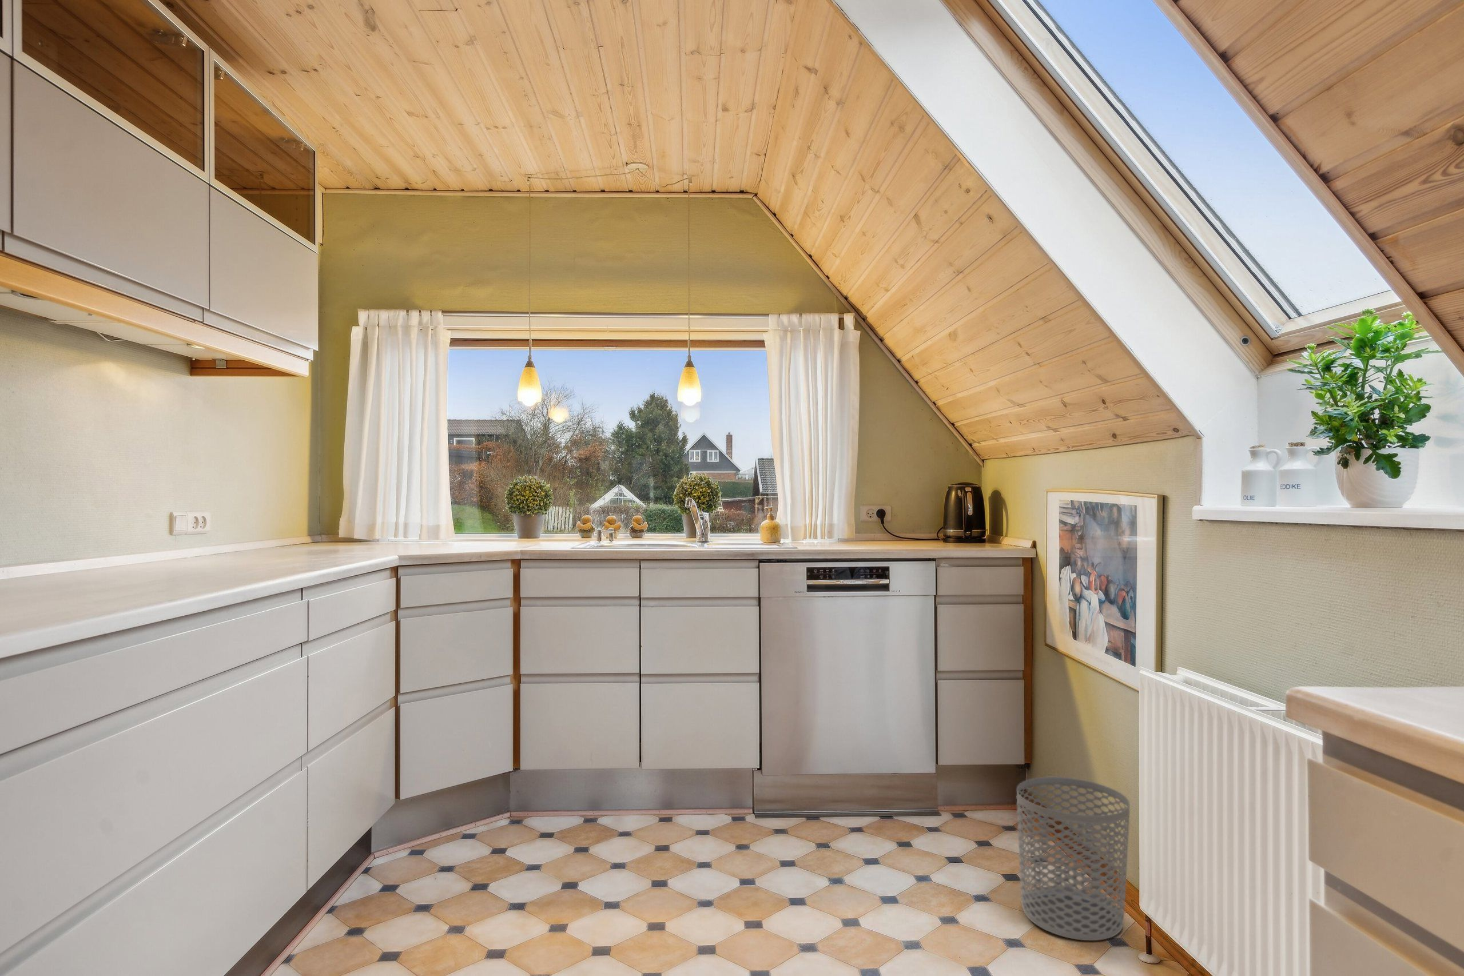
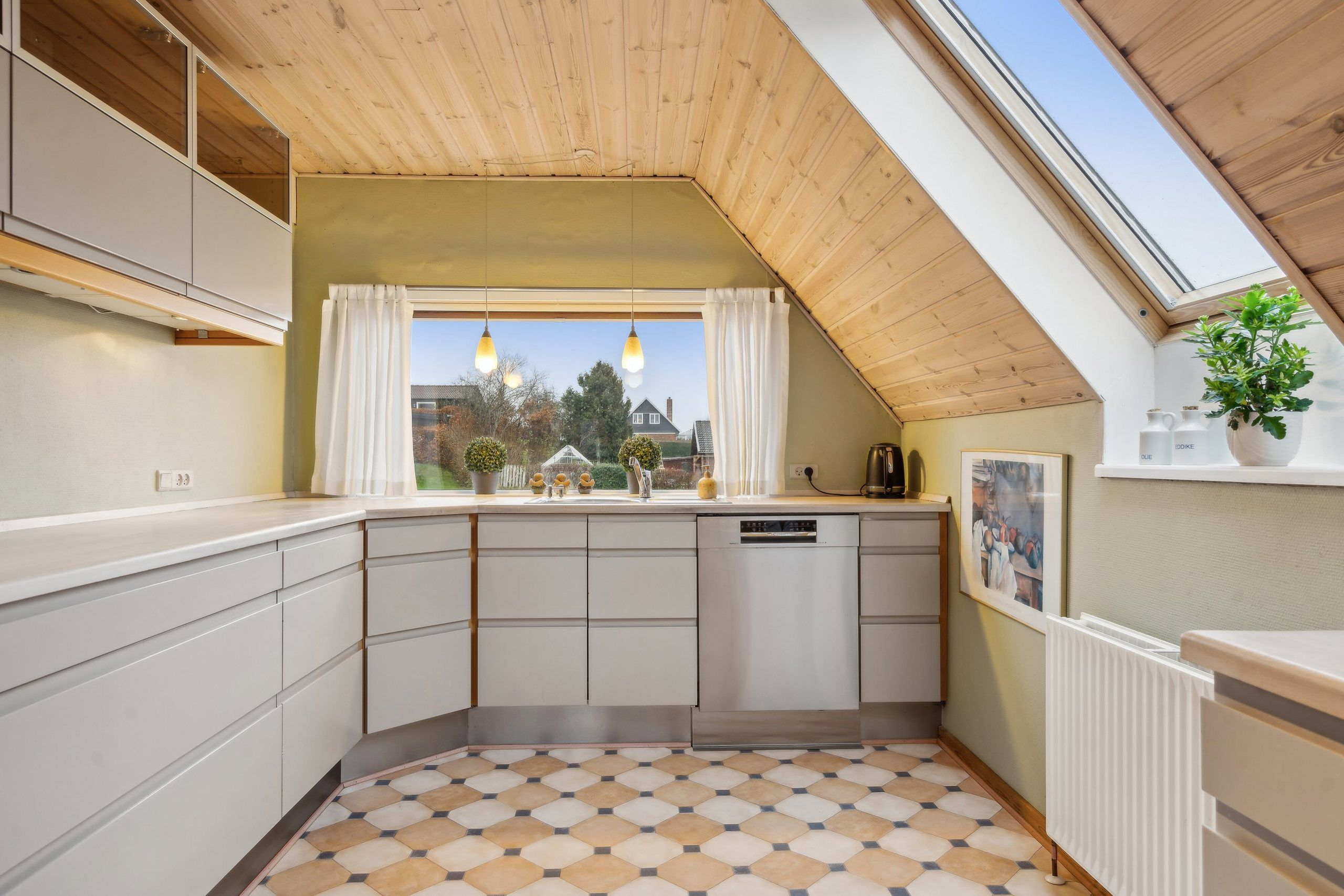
- waste bin [1015,777,1131,941]
